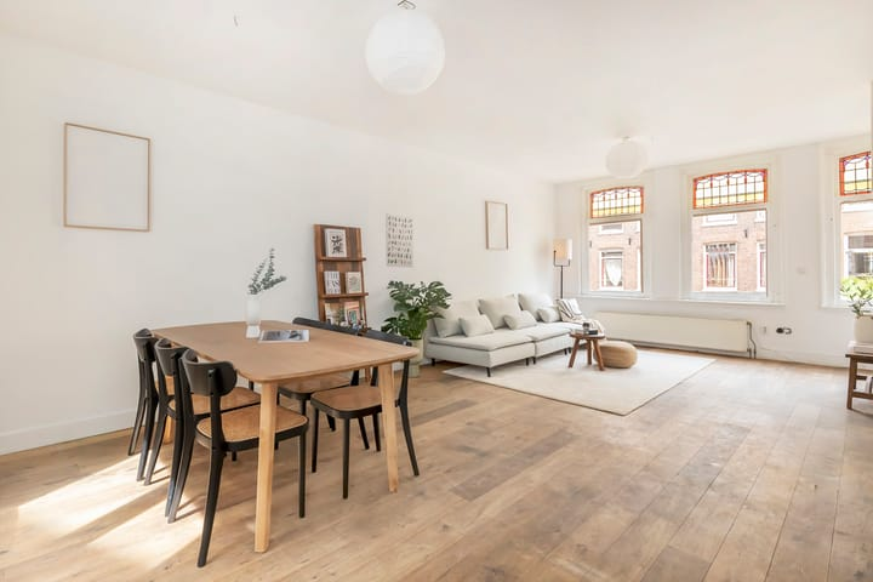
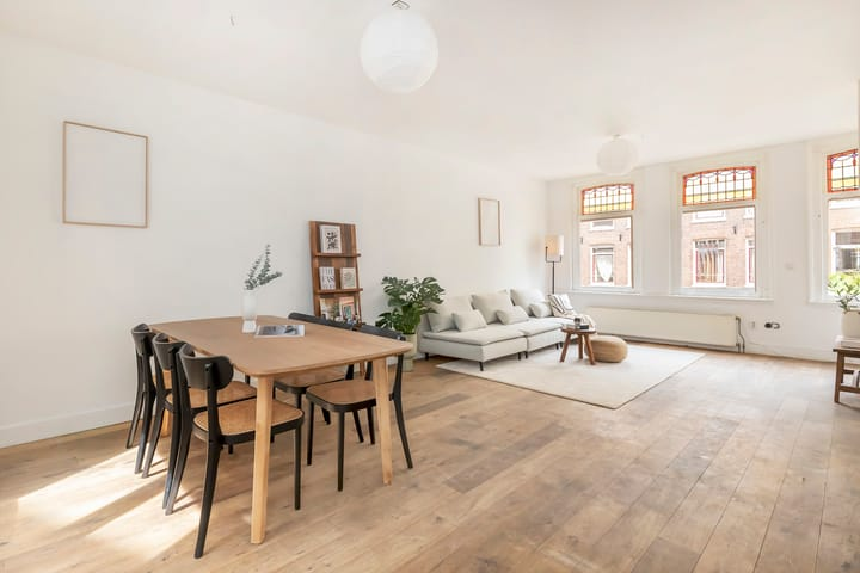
- wall art [384,213,415,269]
